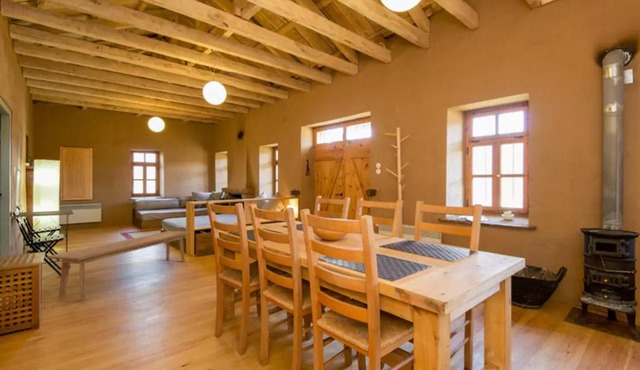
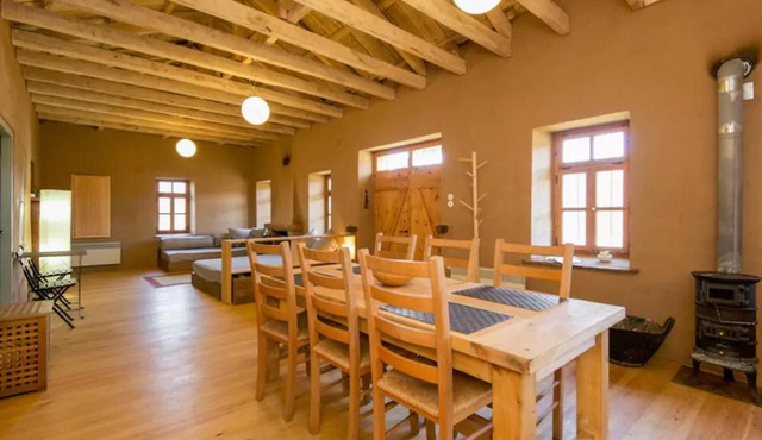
- bench [47,230,192,301]
